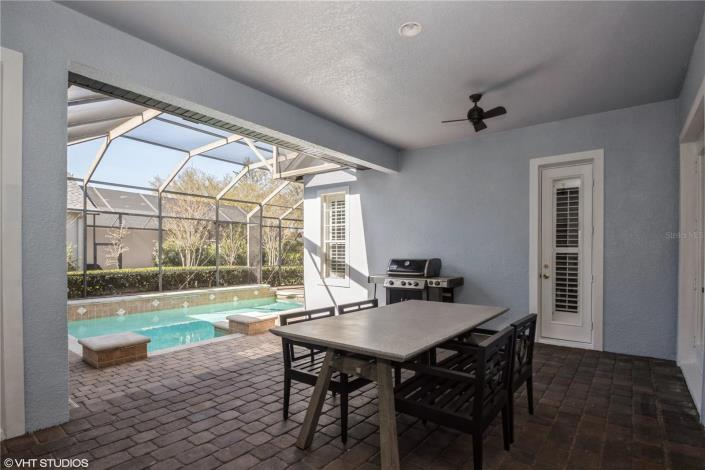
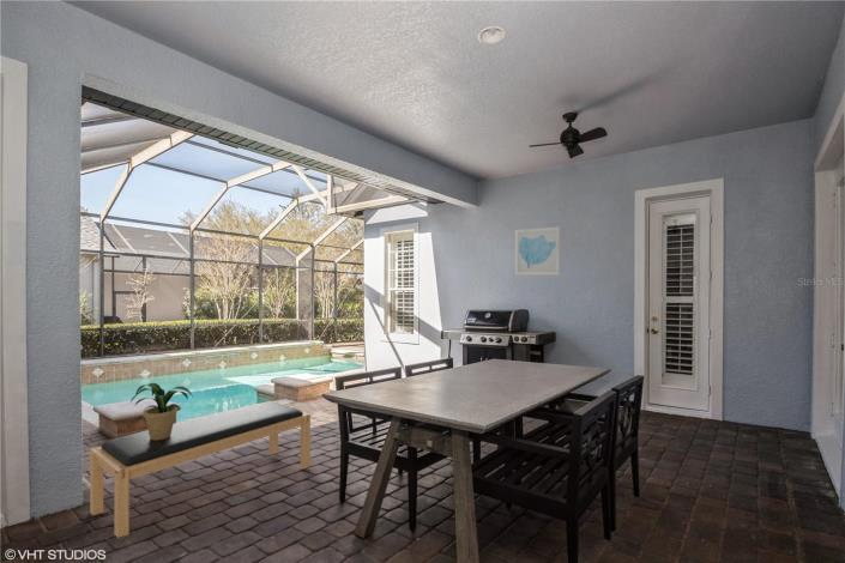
+ wall art [514,226,561,277]
+ potted plant [129,382,194,440]
+ bench [89,400,312,538]
